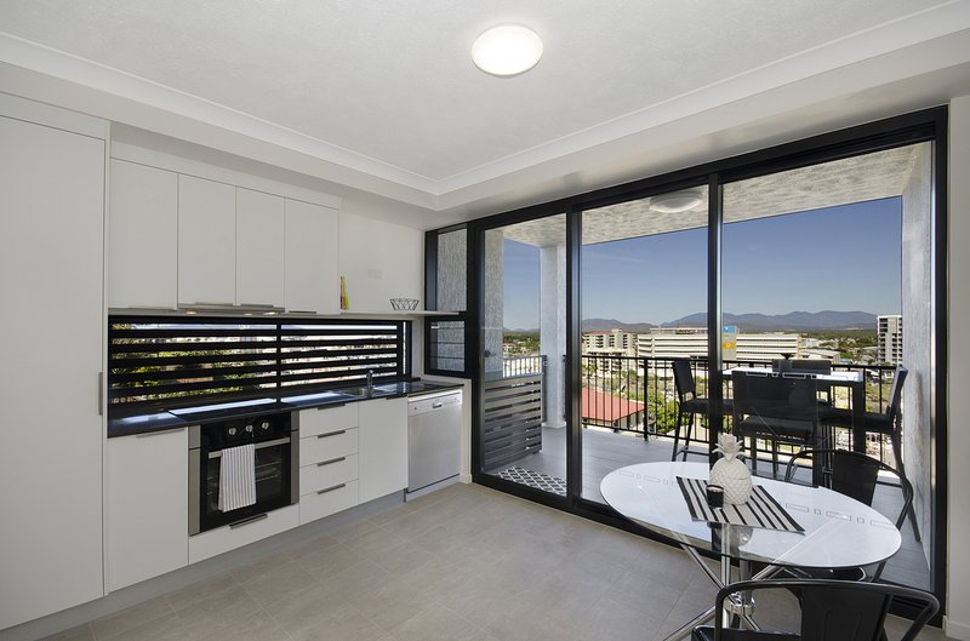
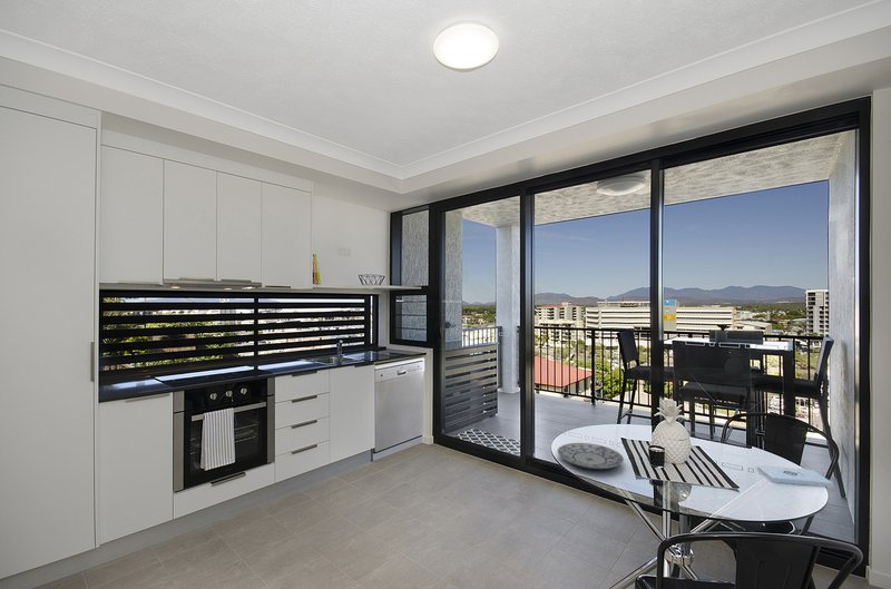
+ notepad [756,464,834,489]
+ plate [557,442,625,470]
